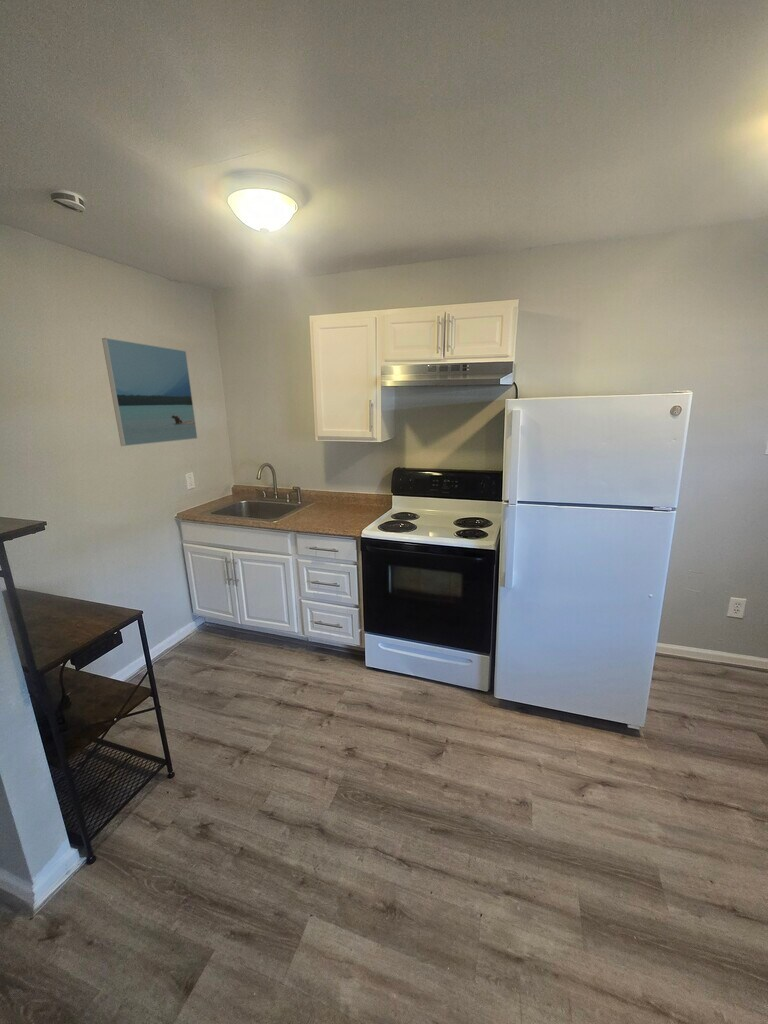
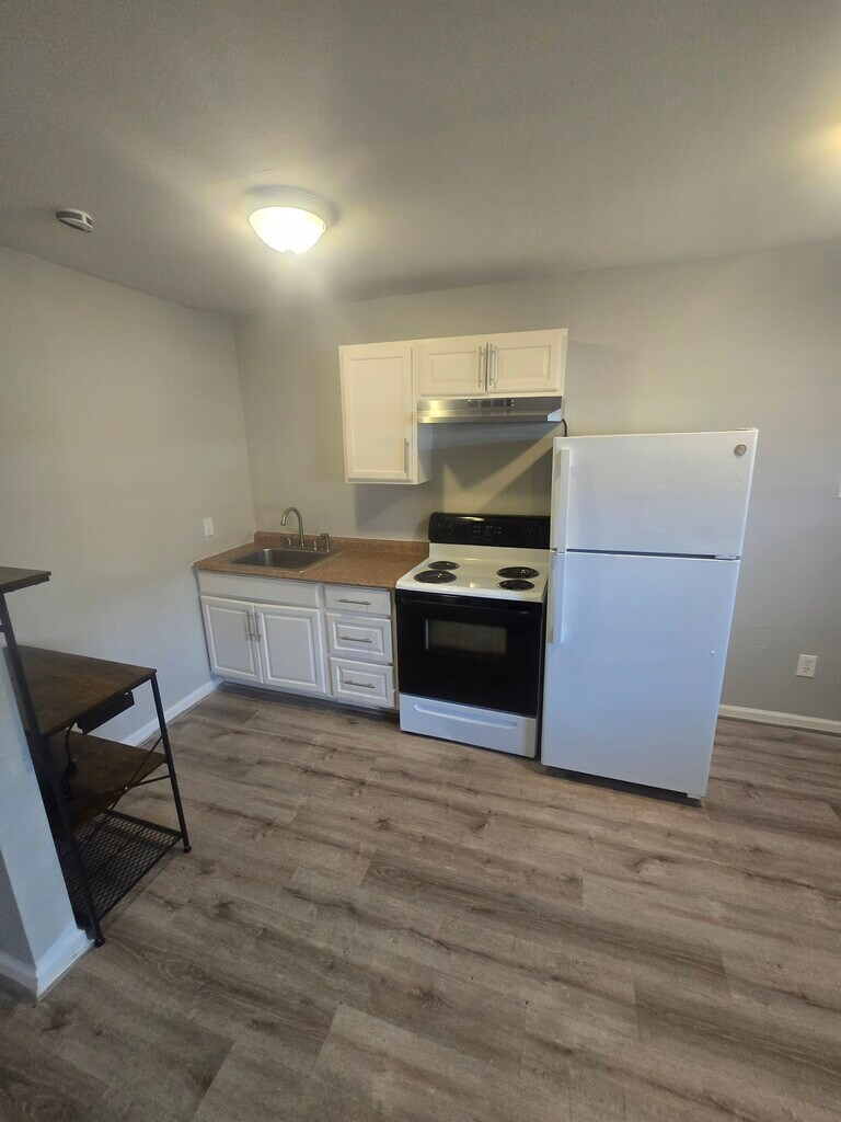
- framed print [101,337,199,447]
